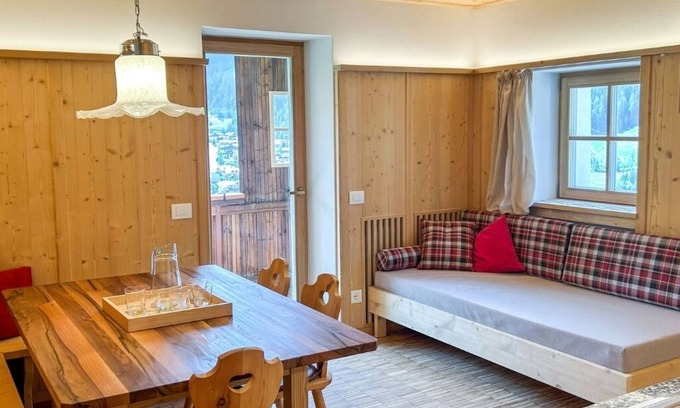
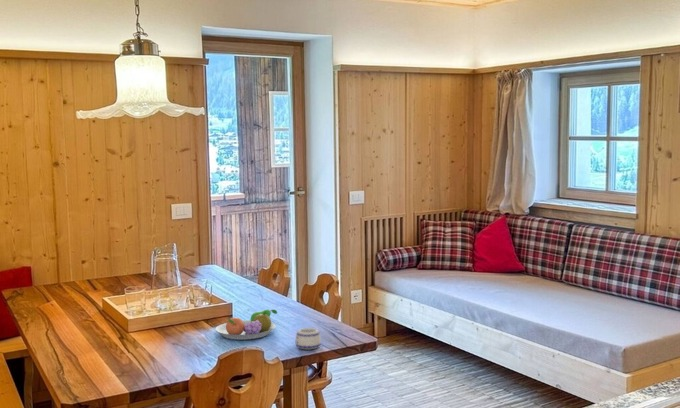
+ fruit bowl [215,309,278,340]
+ mug [295,327,322,350]
